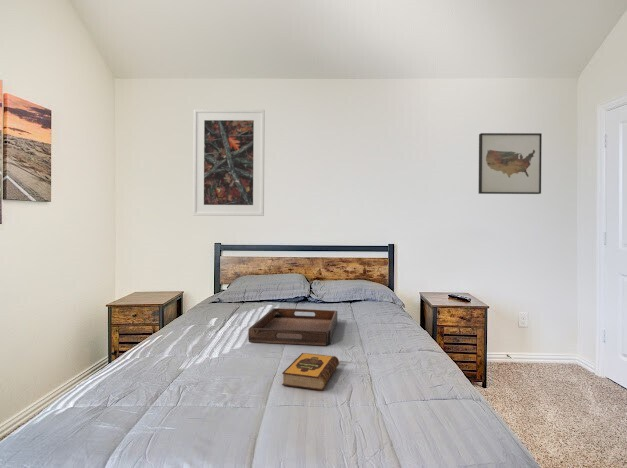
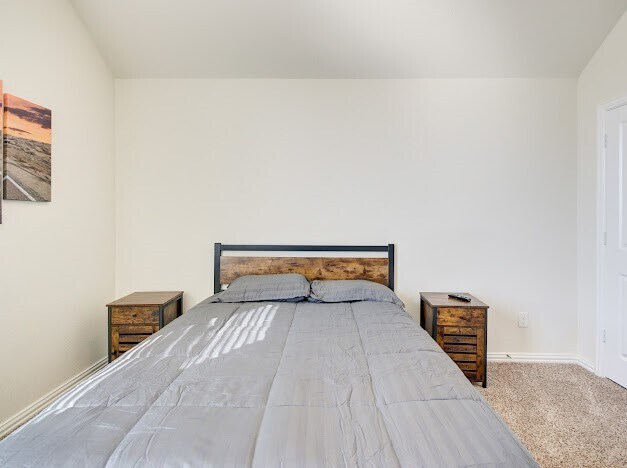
- serving tray [247,307,338,347]
- hardback book [281,352,340,391]
- wall art [478,132,543,195]
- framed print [192,108,266,217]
